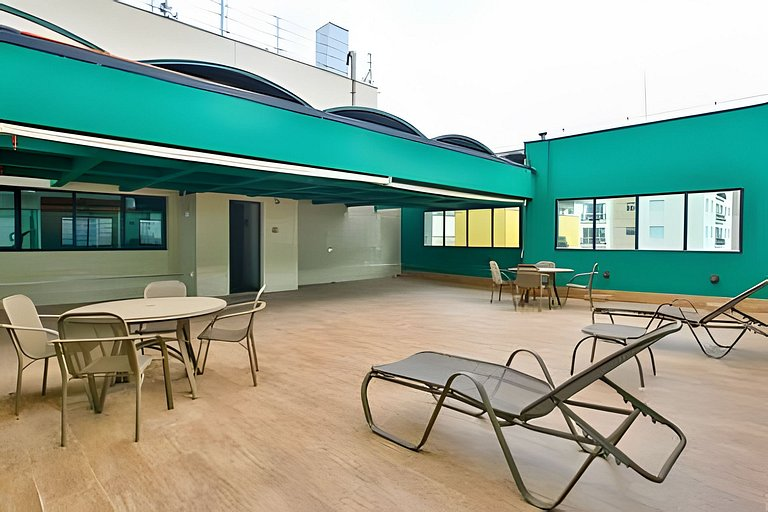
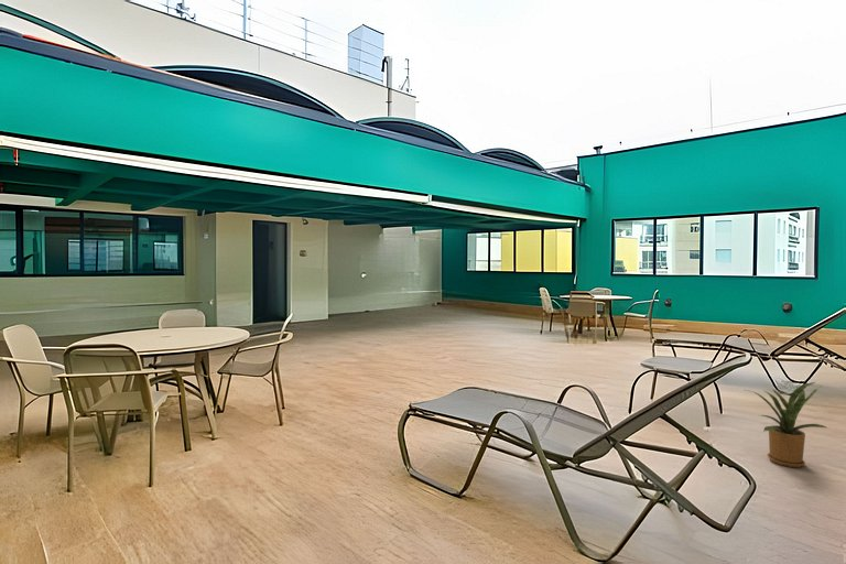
+ house plant [745,381,829,468]
